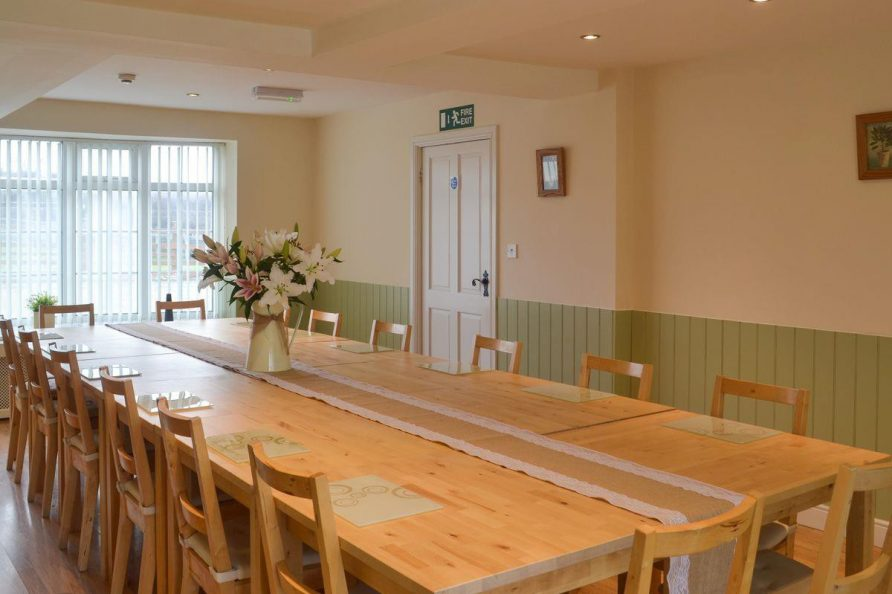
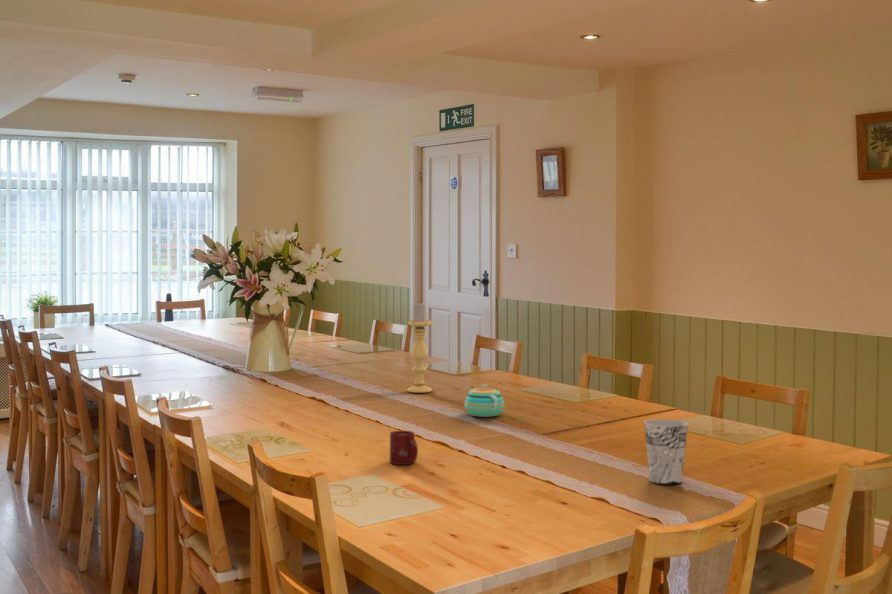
+ cup [643,418,689,485]
+ teapot [464,383,505,418]
+ cup [389,430,419,466]
+ candle holder [406,301,433,394]
